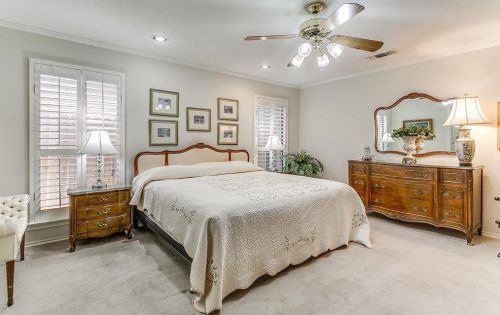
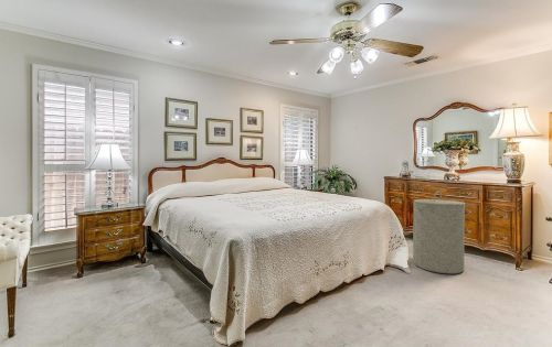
+ laundry hamper [412,189,467,274]
